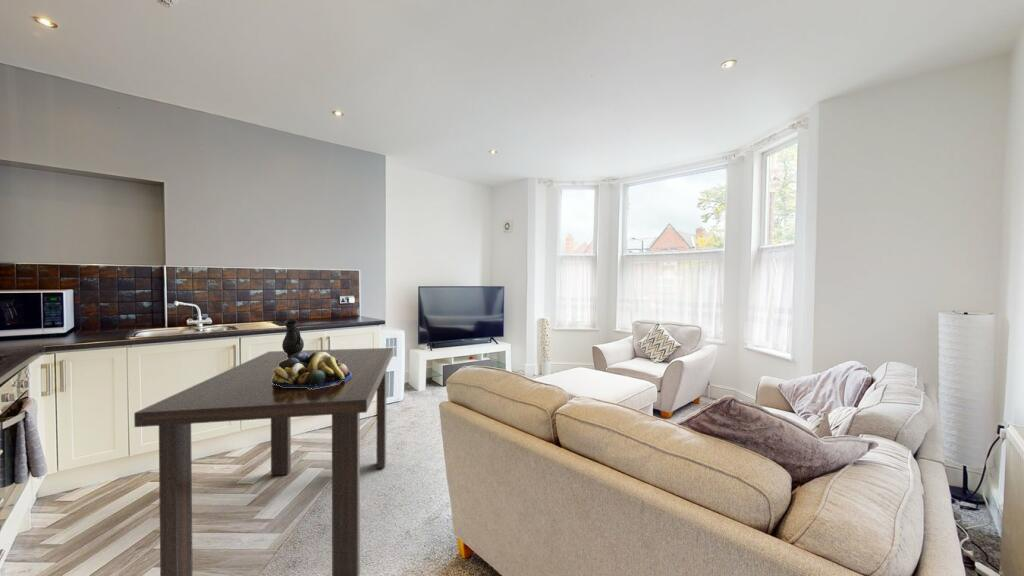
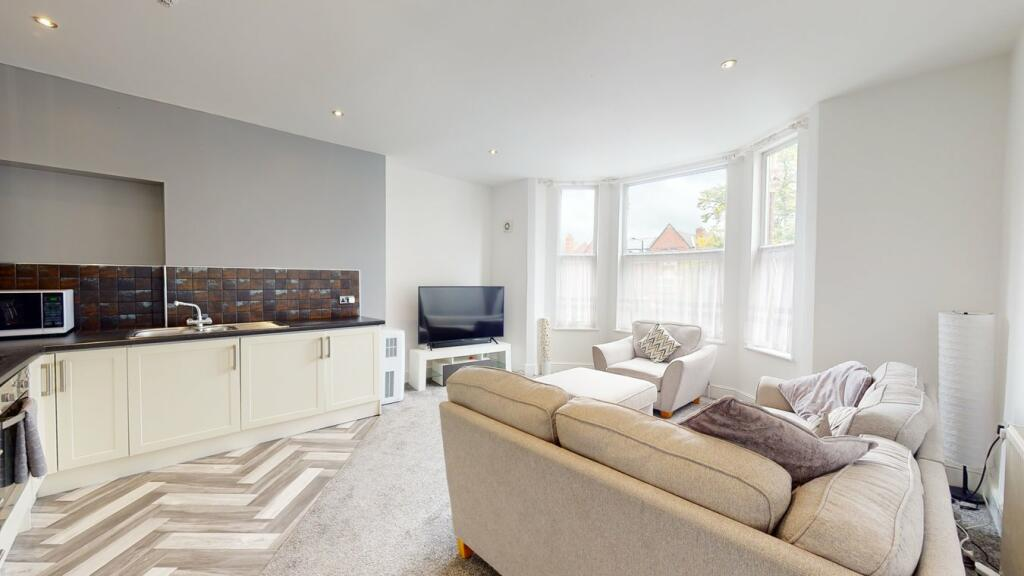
- jug [281,318,305,358]
- dining table [133,347,394,576]
- fruit bowl [272,352,351,389]
